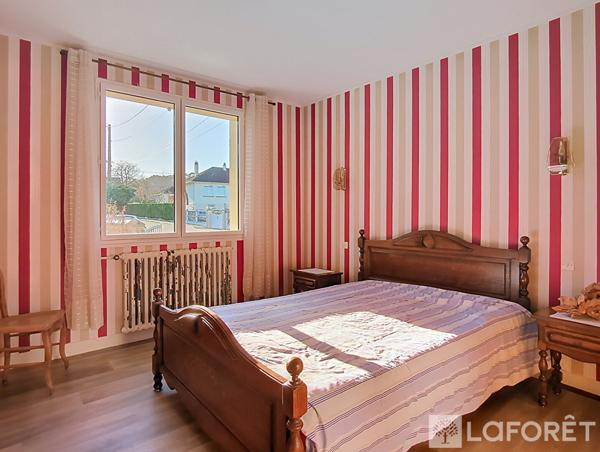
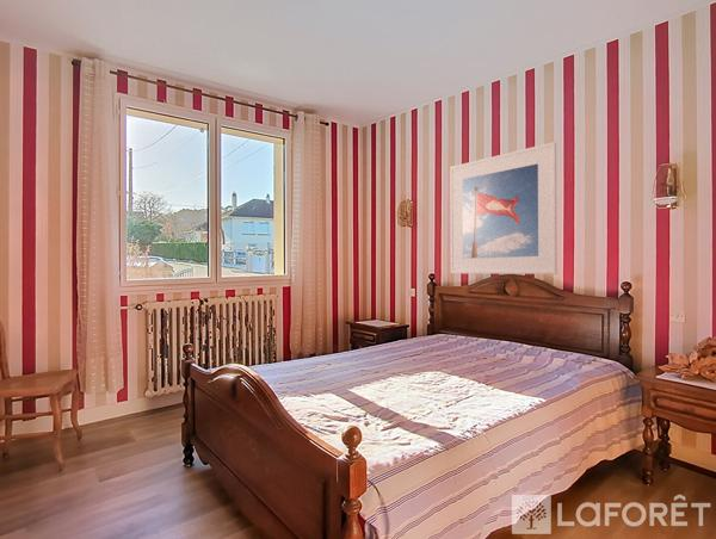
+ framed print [449,141,558,275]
